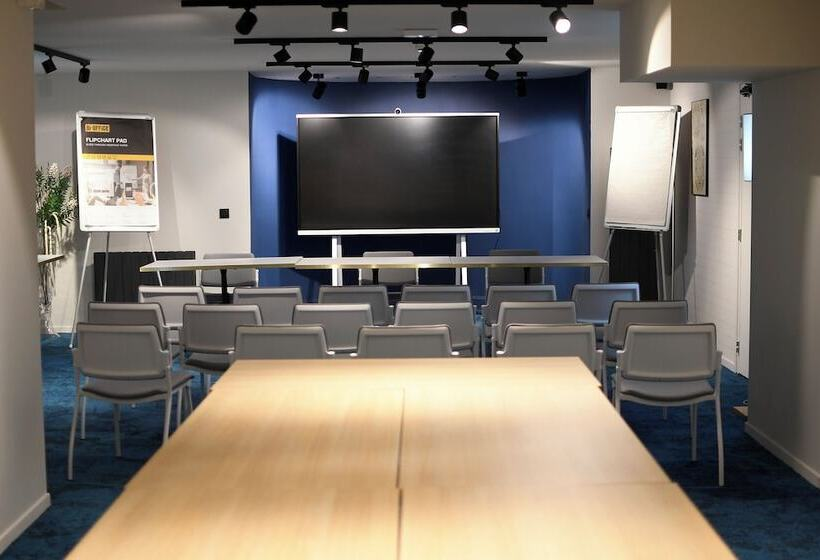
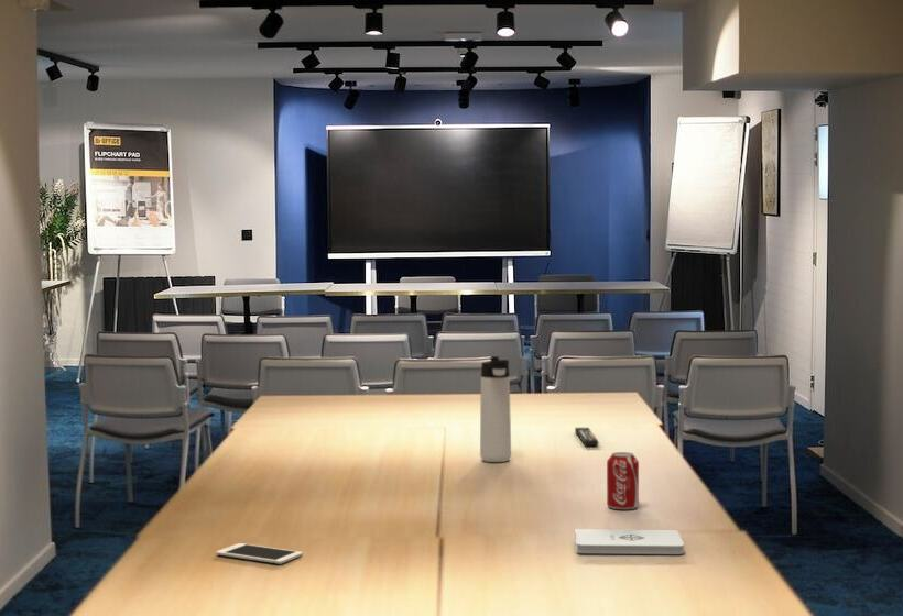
+ remote control [574,427,599,447]
+ thermos bottle [479,355,512,463]
+ beverage can [606,451,640,510]
+ notepad [574,528,685,556]
+ cell phone [215,542,304,565]
